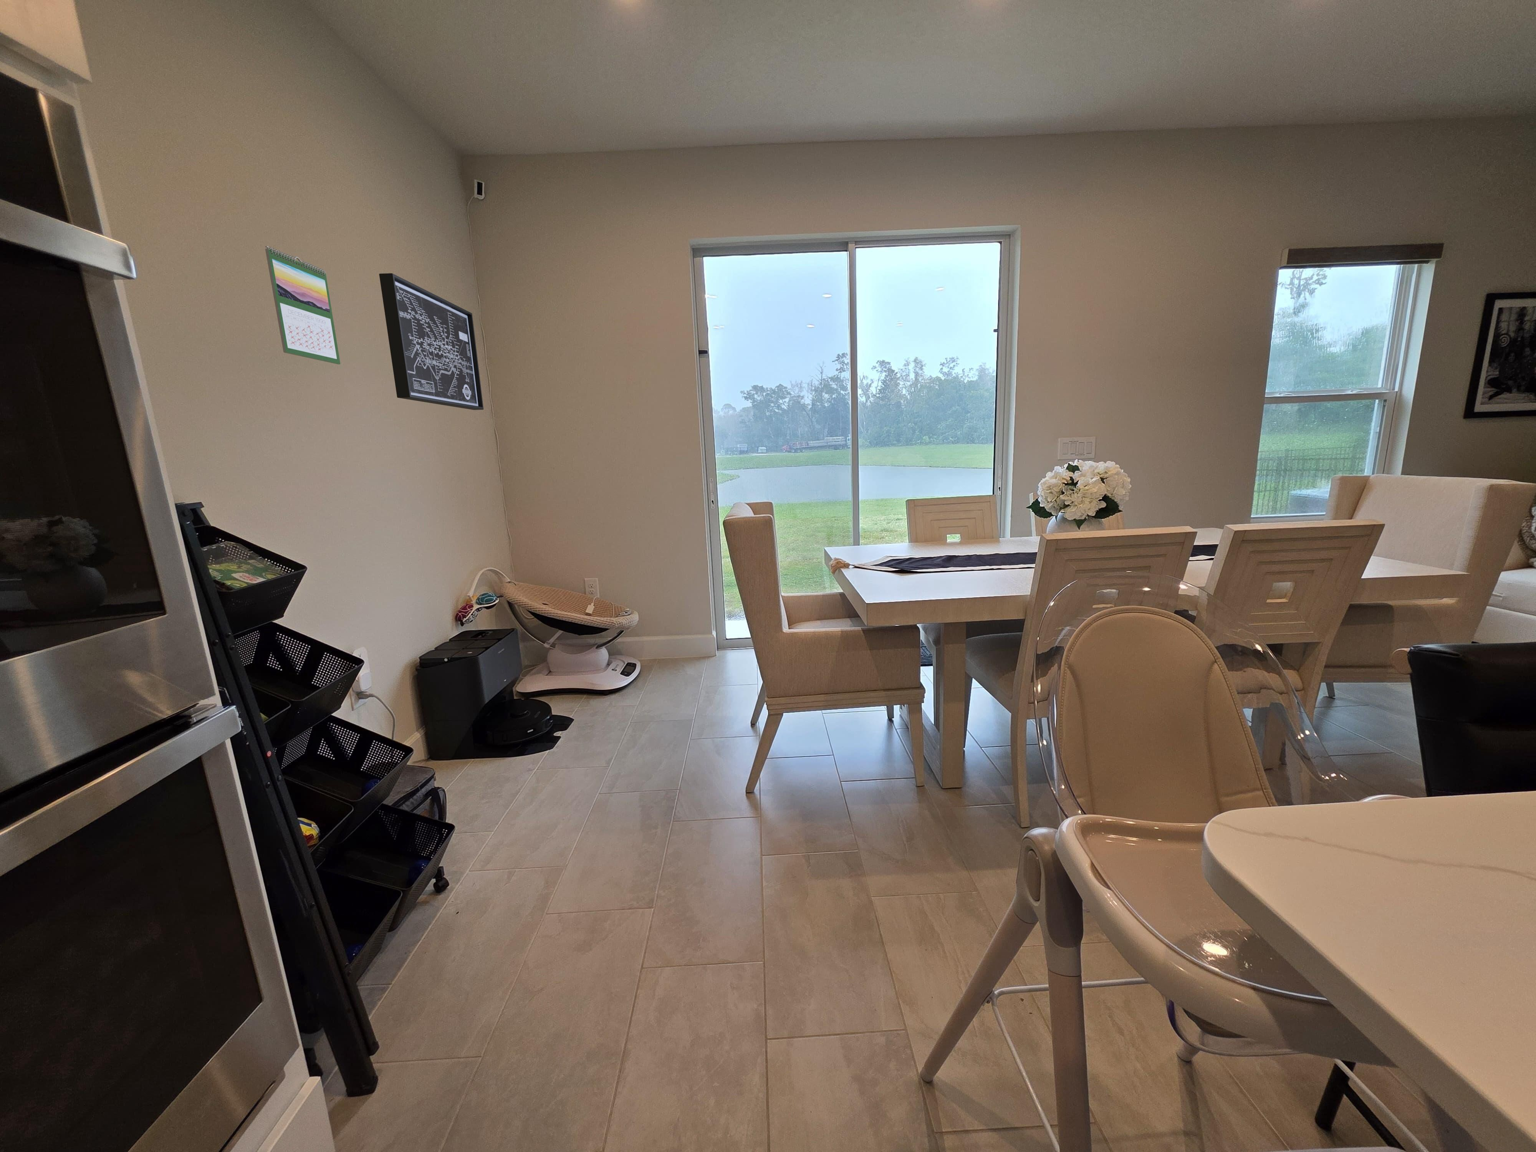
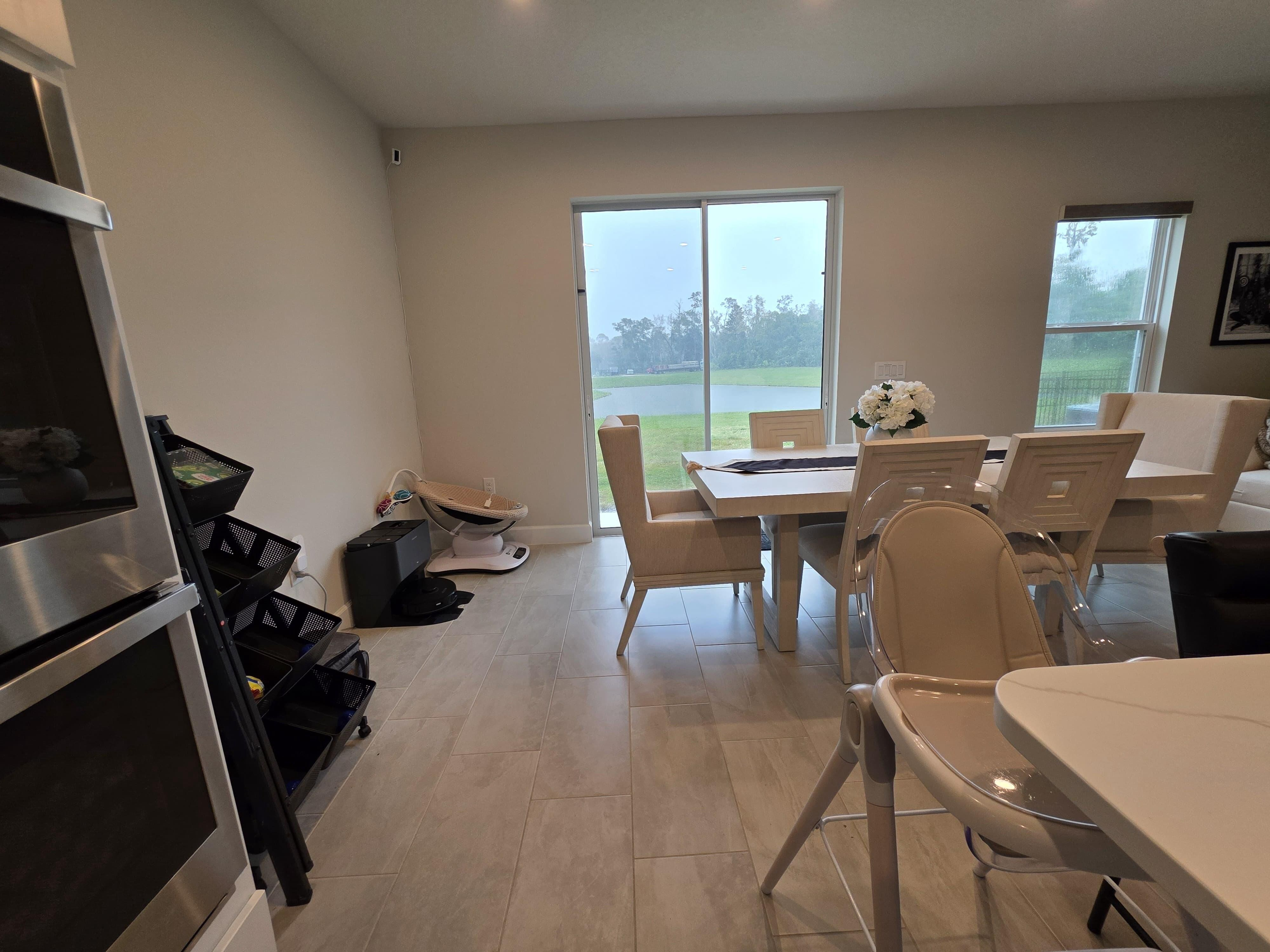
- wall art [379,273,484,410]
- calendar [265,246,341,364]
